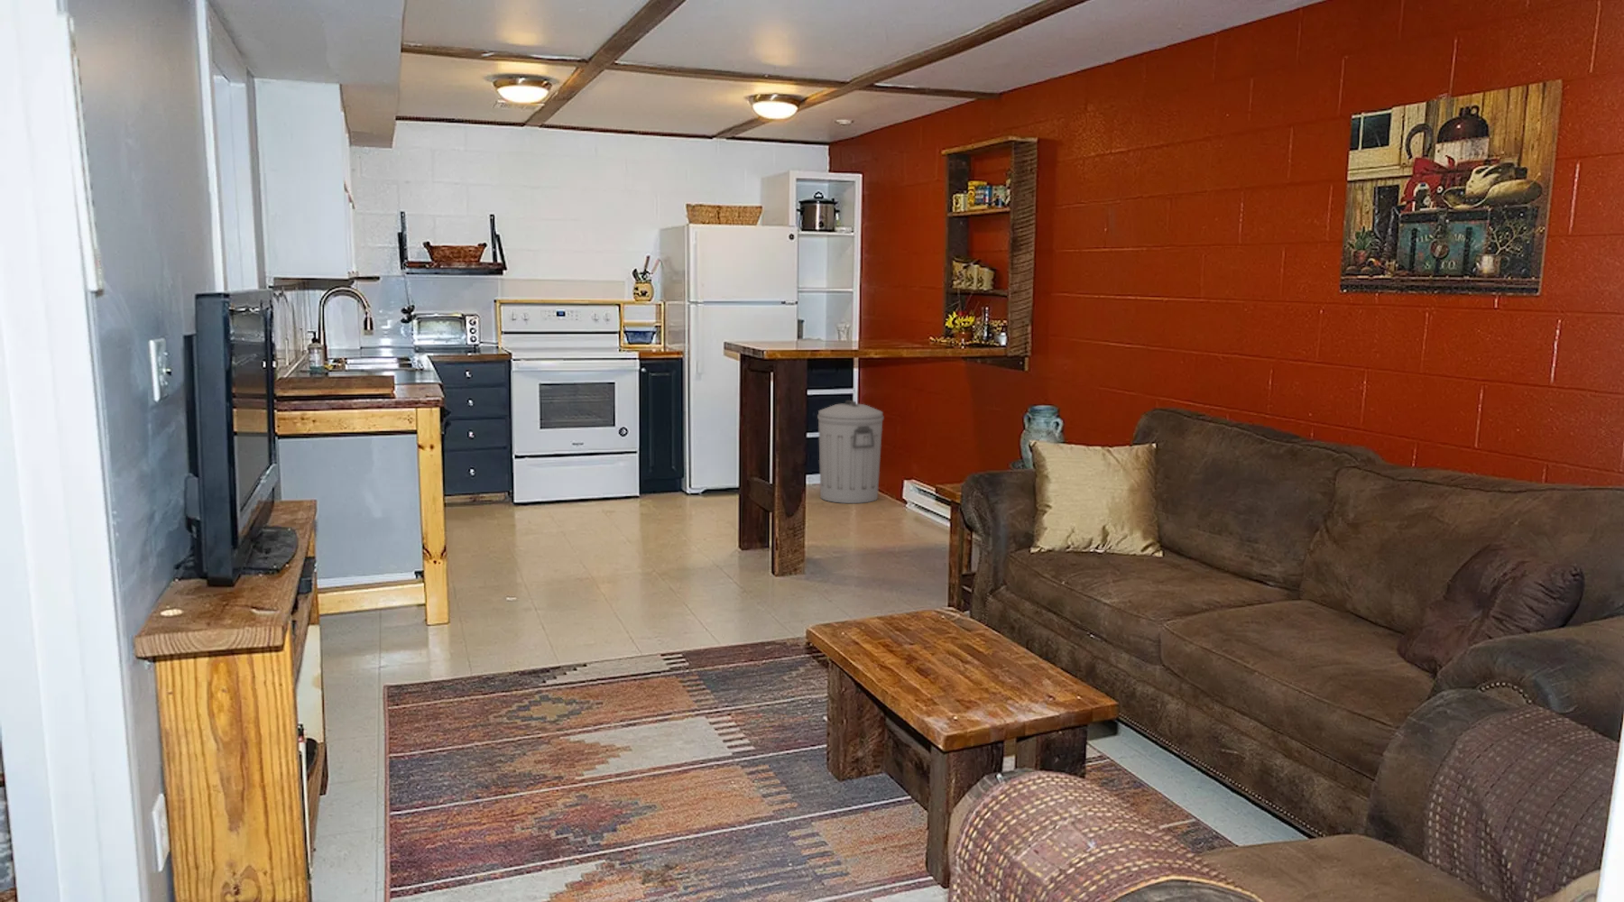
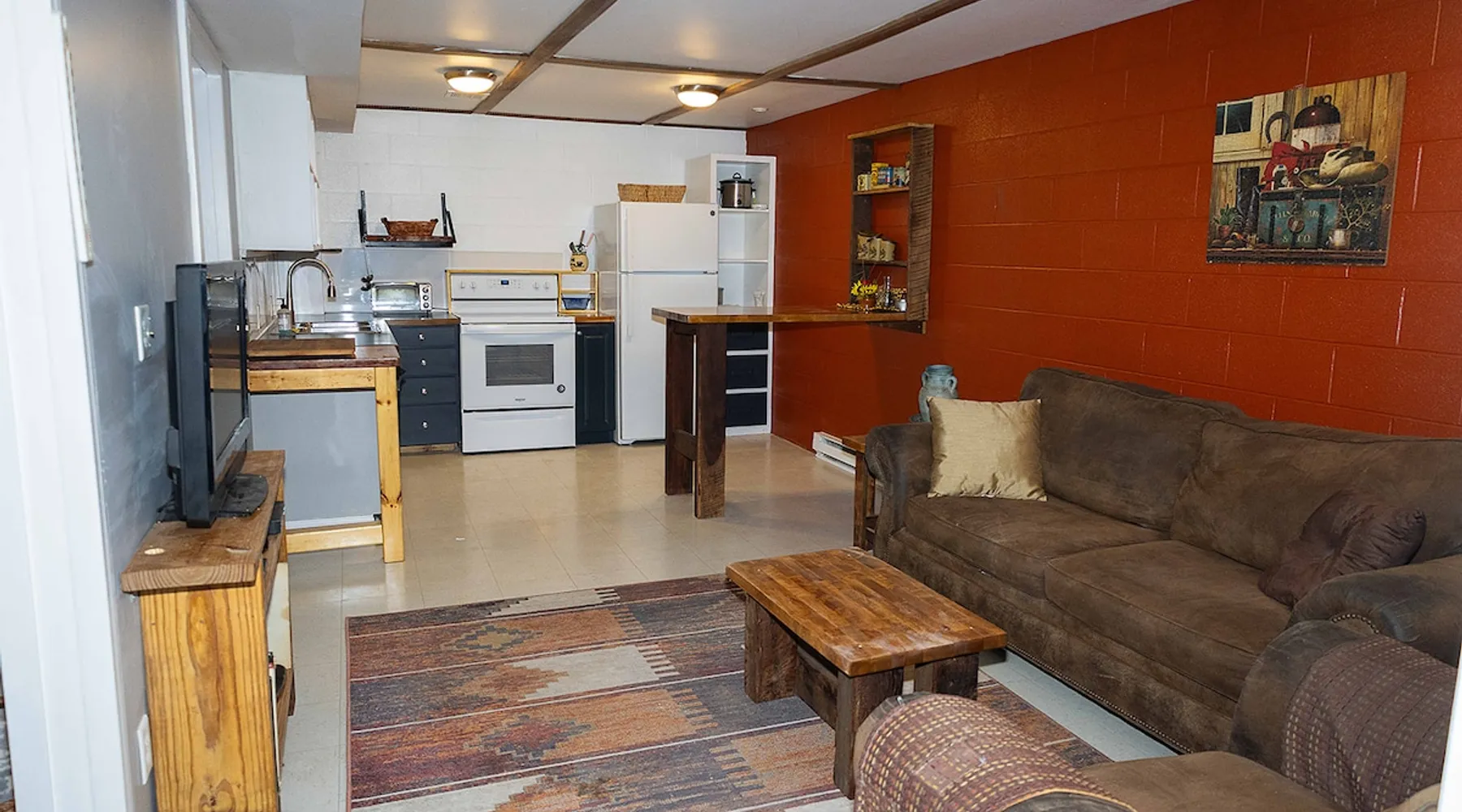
- trash can [816,400,884,504]
